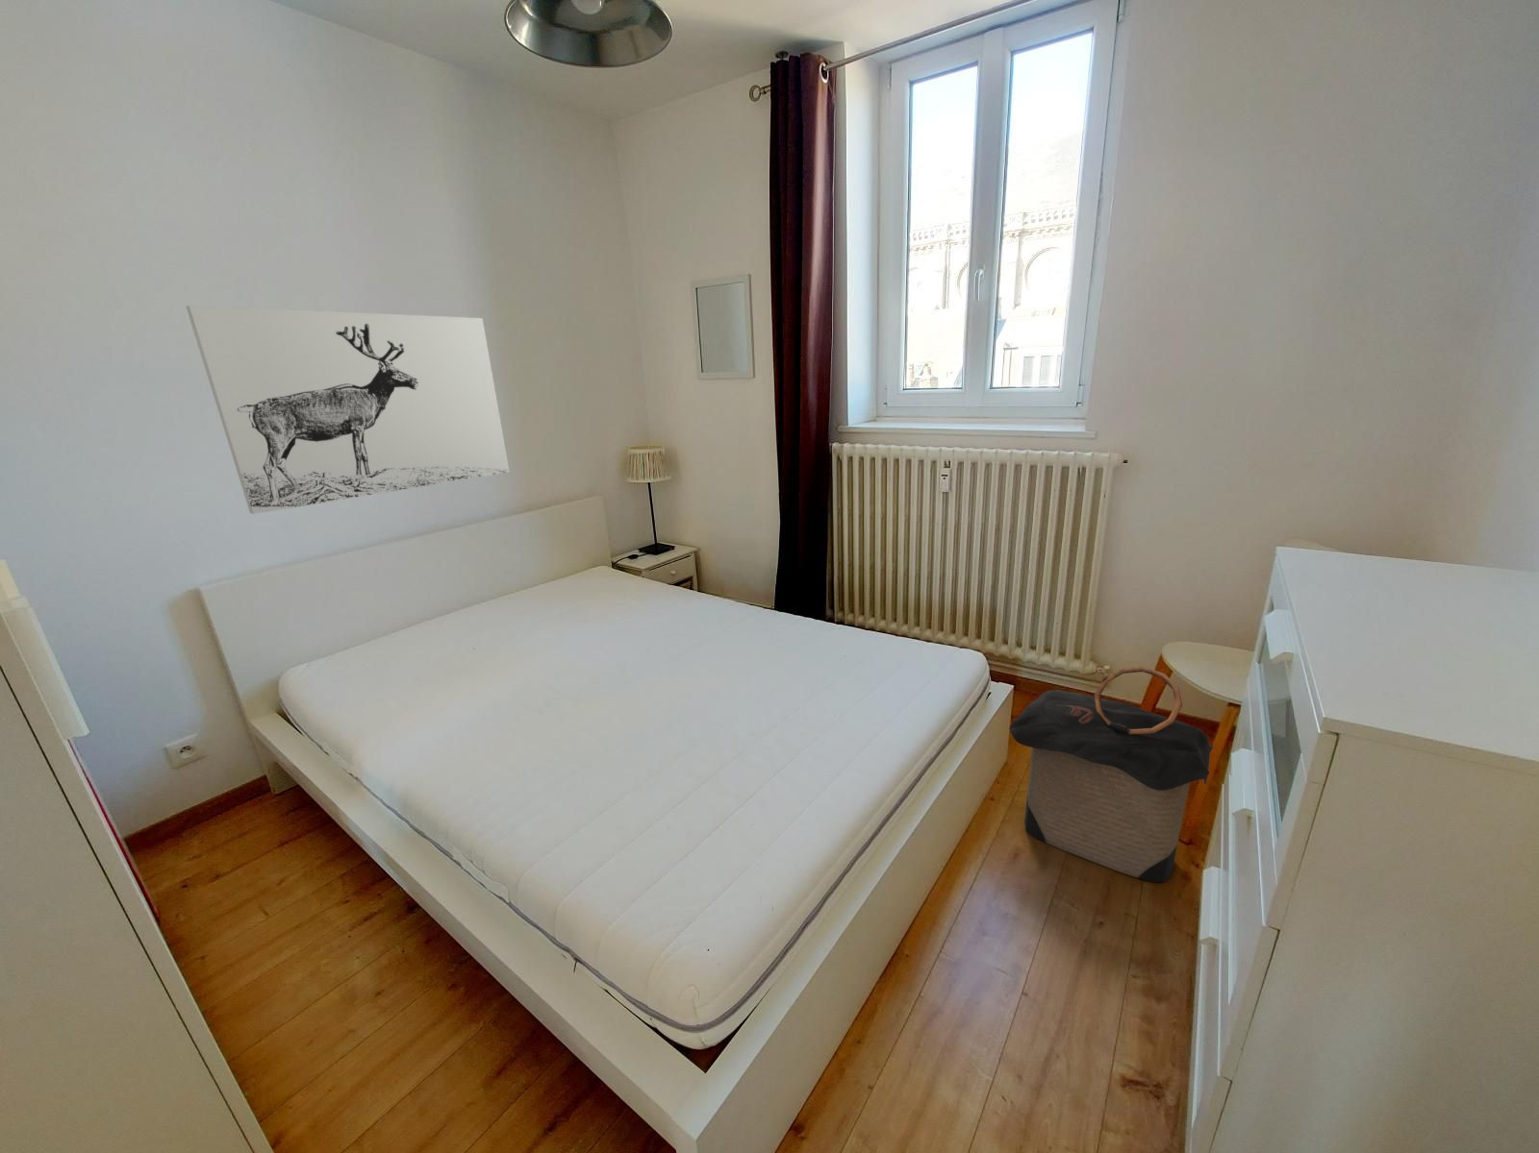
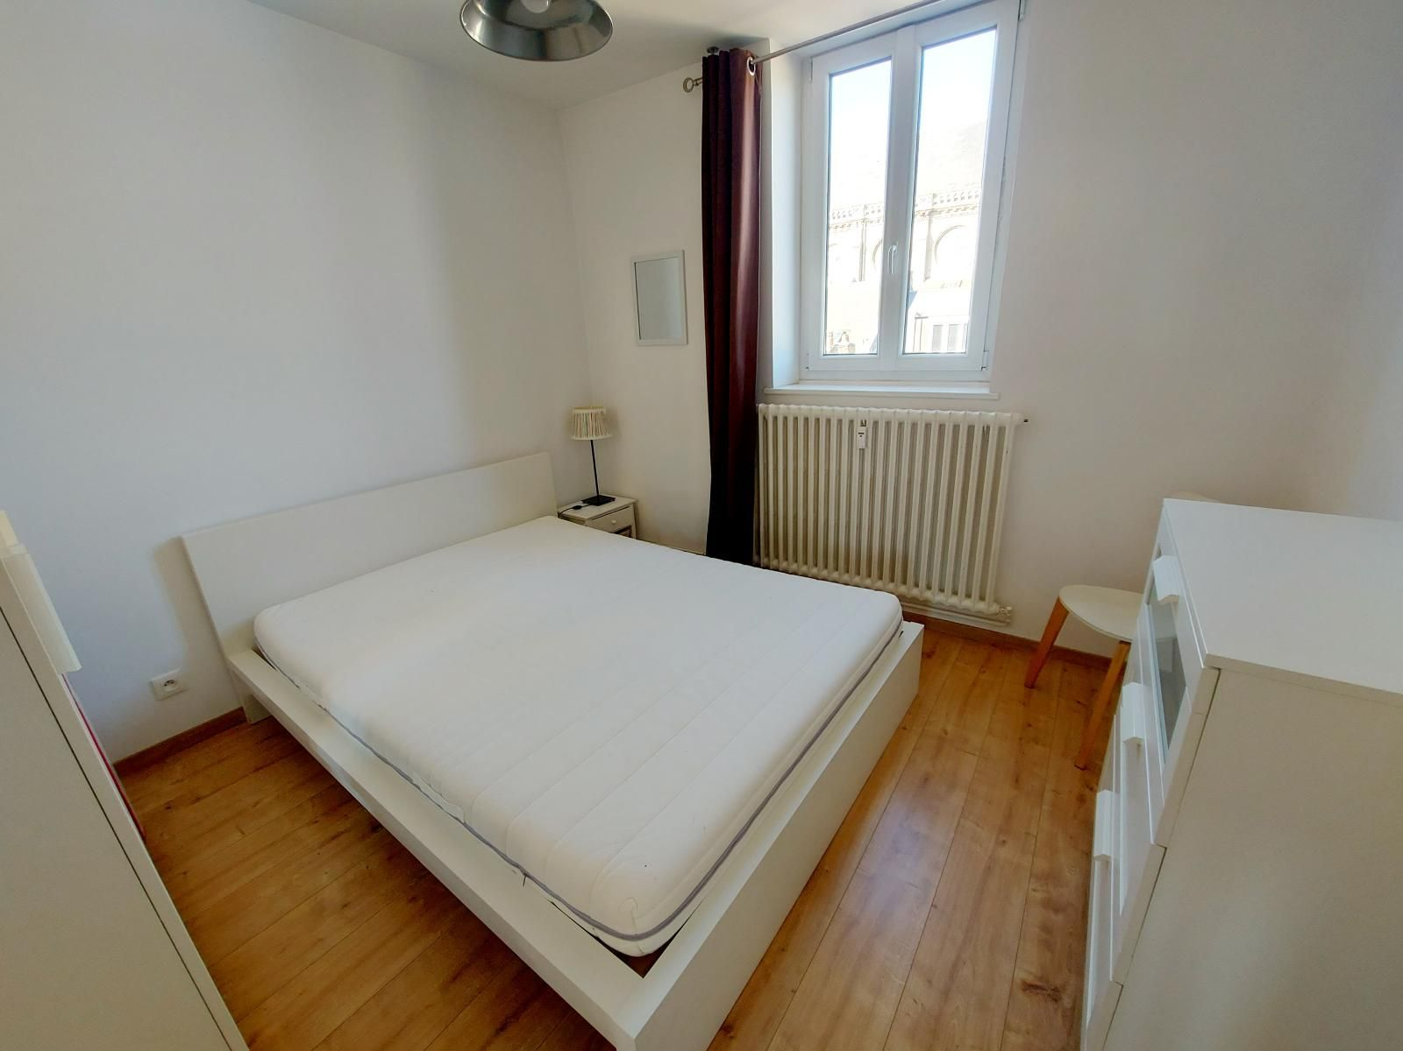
- laundry hamper [1008,666,1214,883]
- wall art [184,304,510,515]
